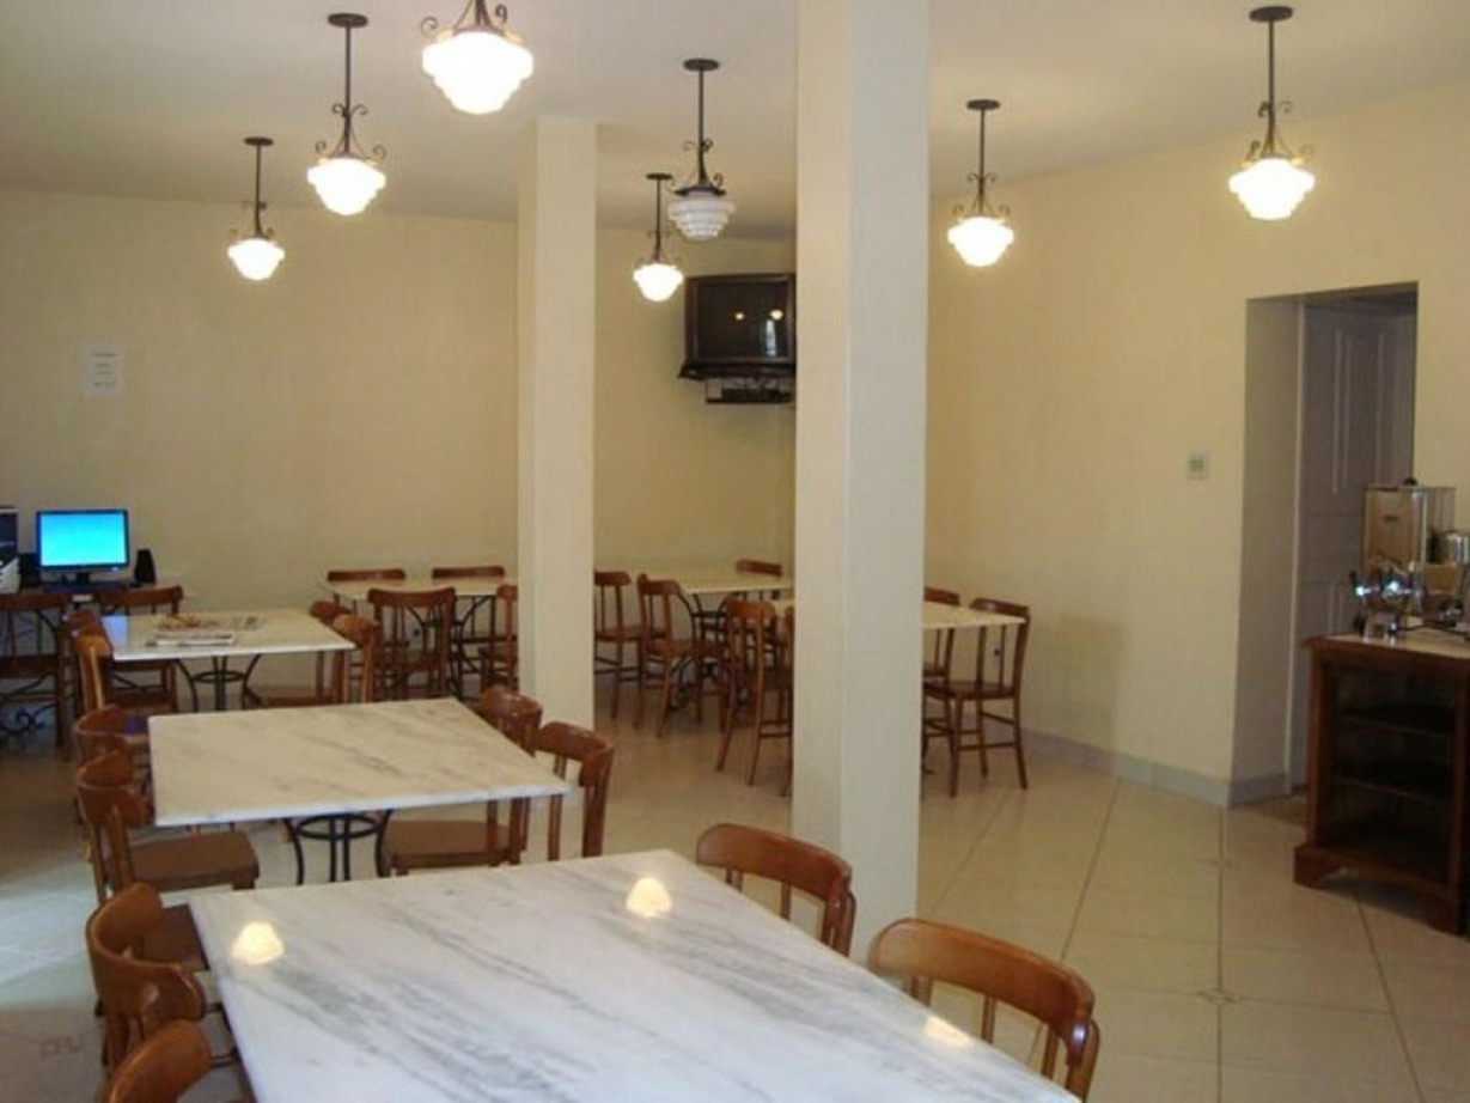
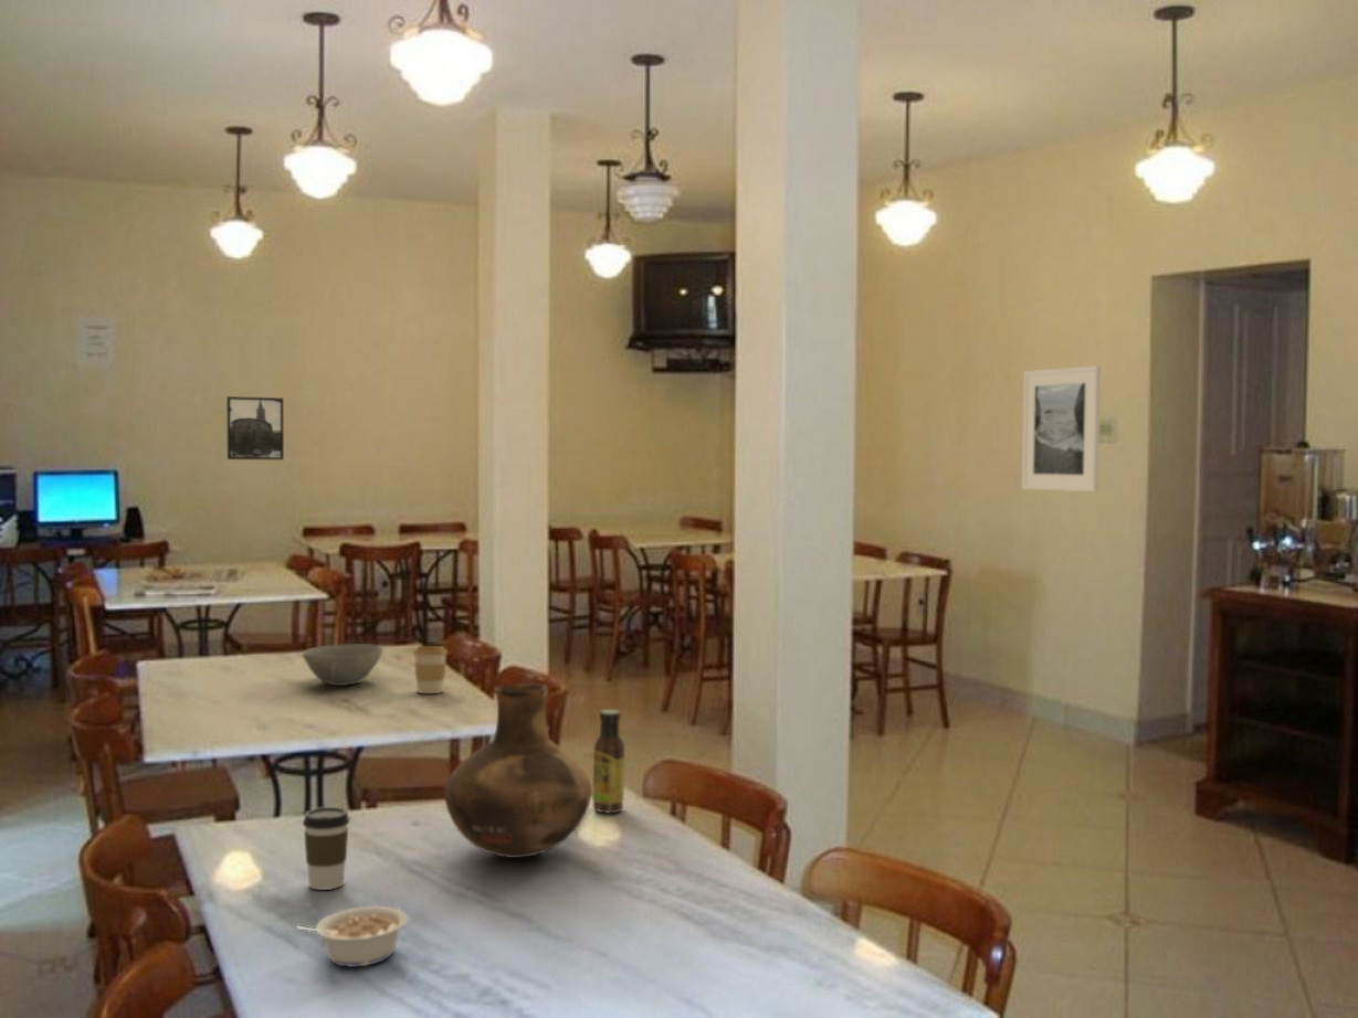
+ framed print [225,395,285,460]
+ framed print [1021,364,1102,492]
+ bowl [302,643,383,687]
+ vase [443,682,592,859]
+ sauce bottle [591,709,625,814]
+ coffee cup [412,645,449,694]
+ legume [295,905,409,968]
+ coffee cup [302,806,351,891]
